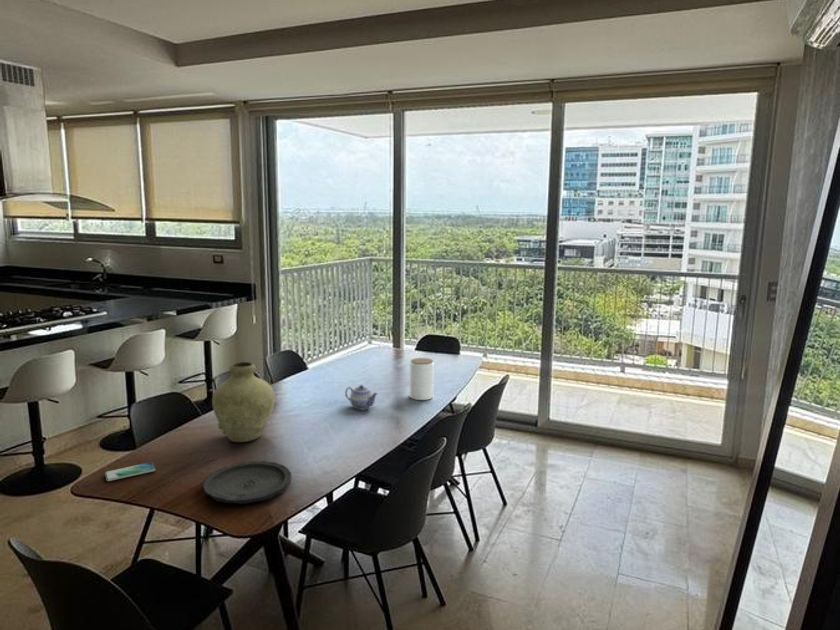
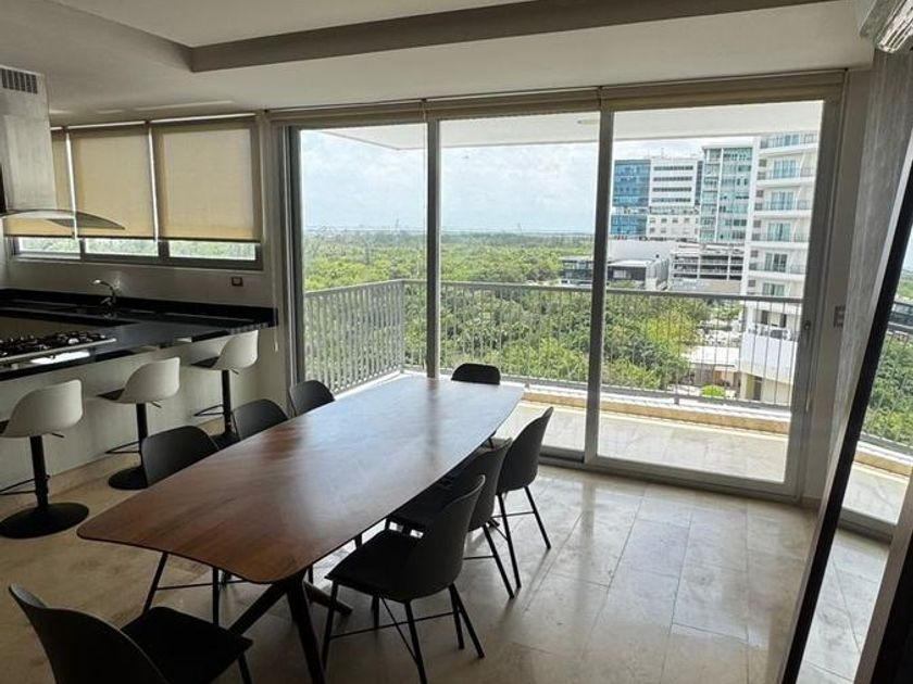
- plate [202,460,292,505]
- smartphone [104,461,156,482]
- teapot [344,384,379,411]
- jar [409,357,435,401]
- vase [211,361,276,443]
